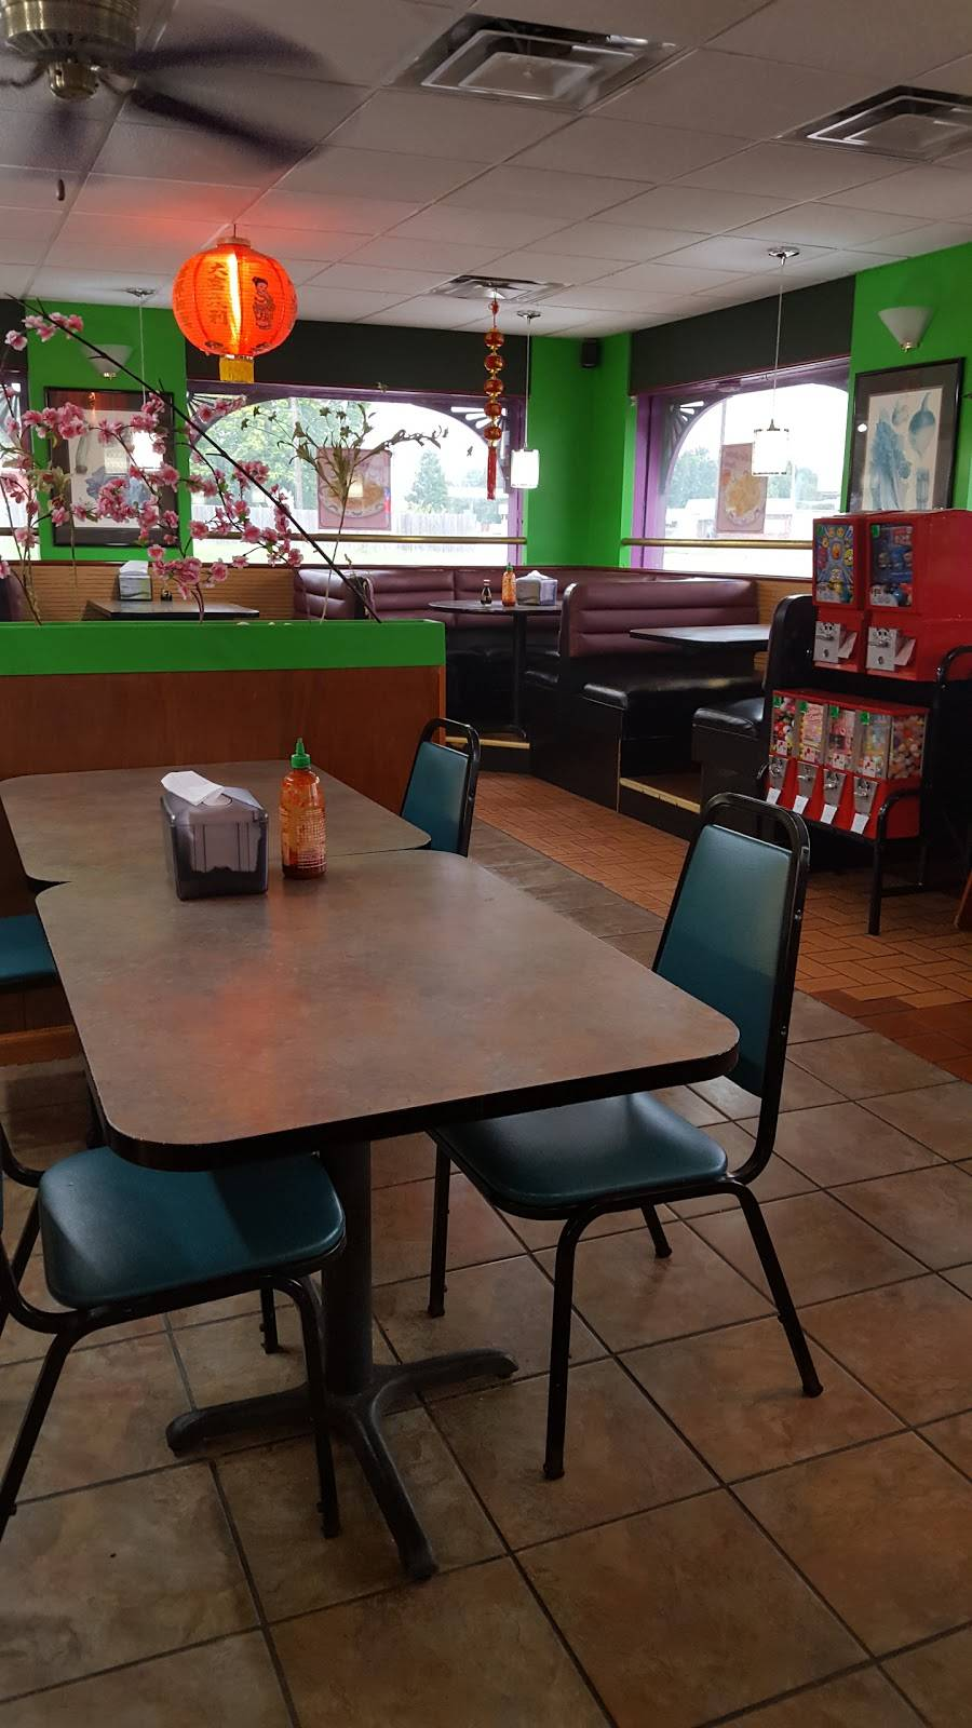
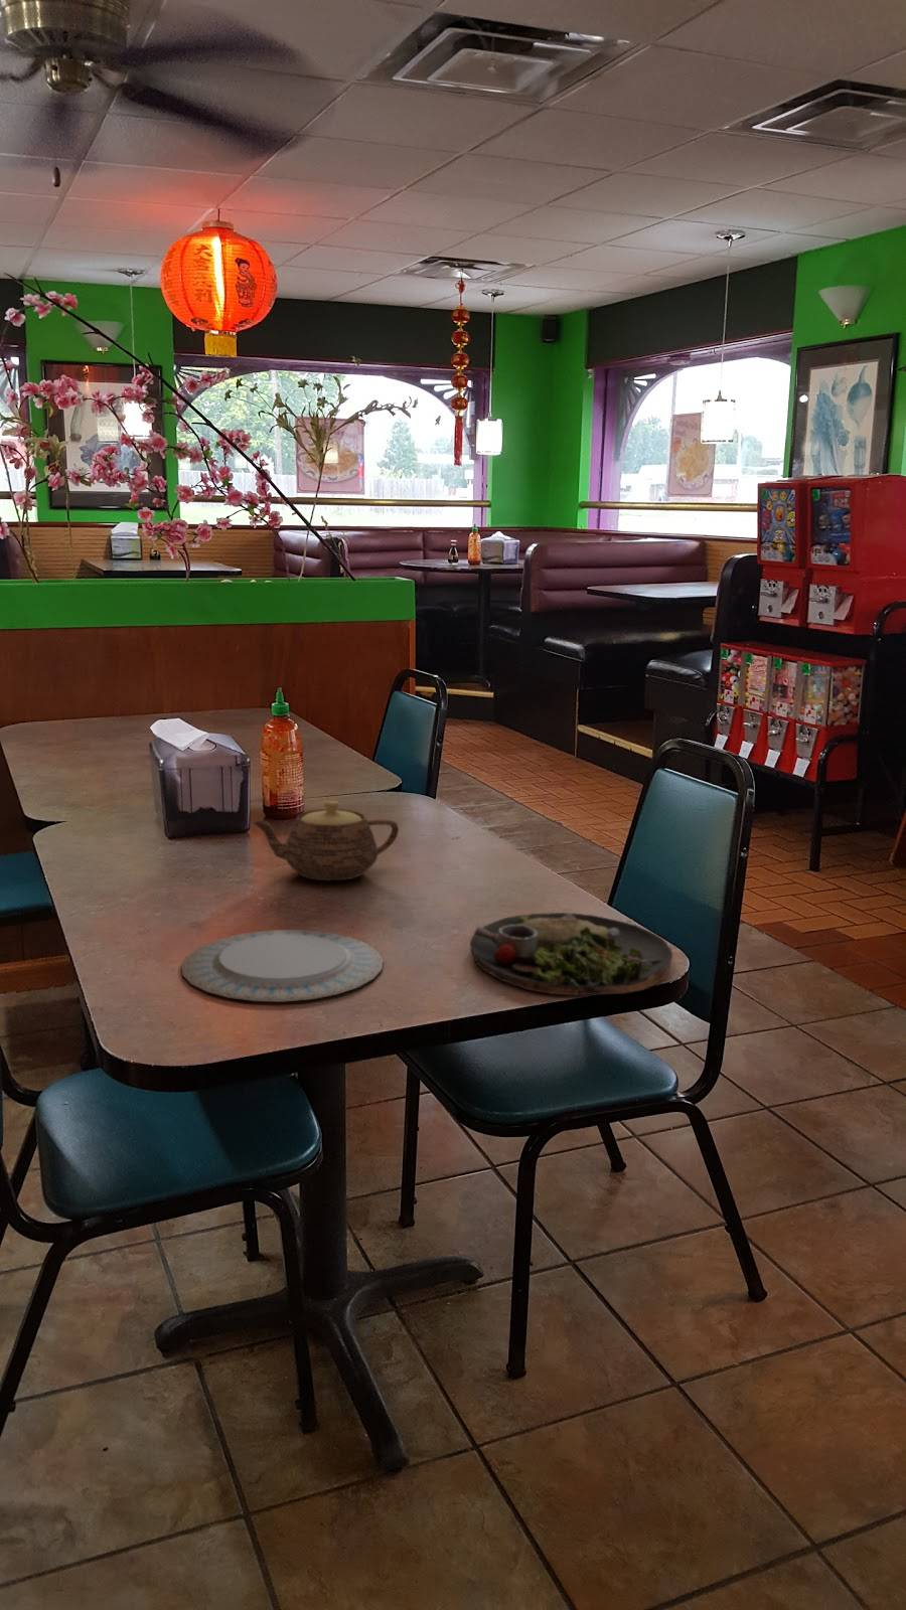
+ chinaware [180,929,385,1003]
+ dinner plate [469,911,675,996]
+ teapot [251,799,399,881]
